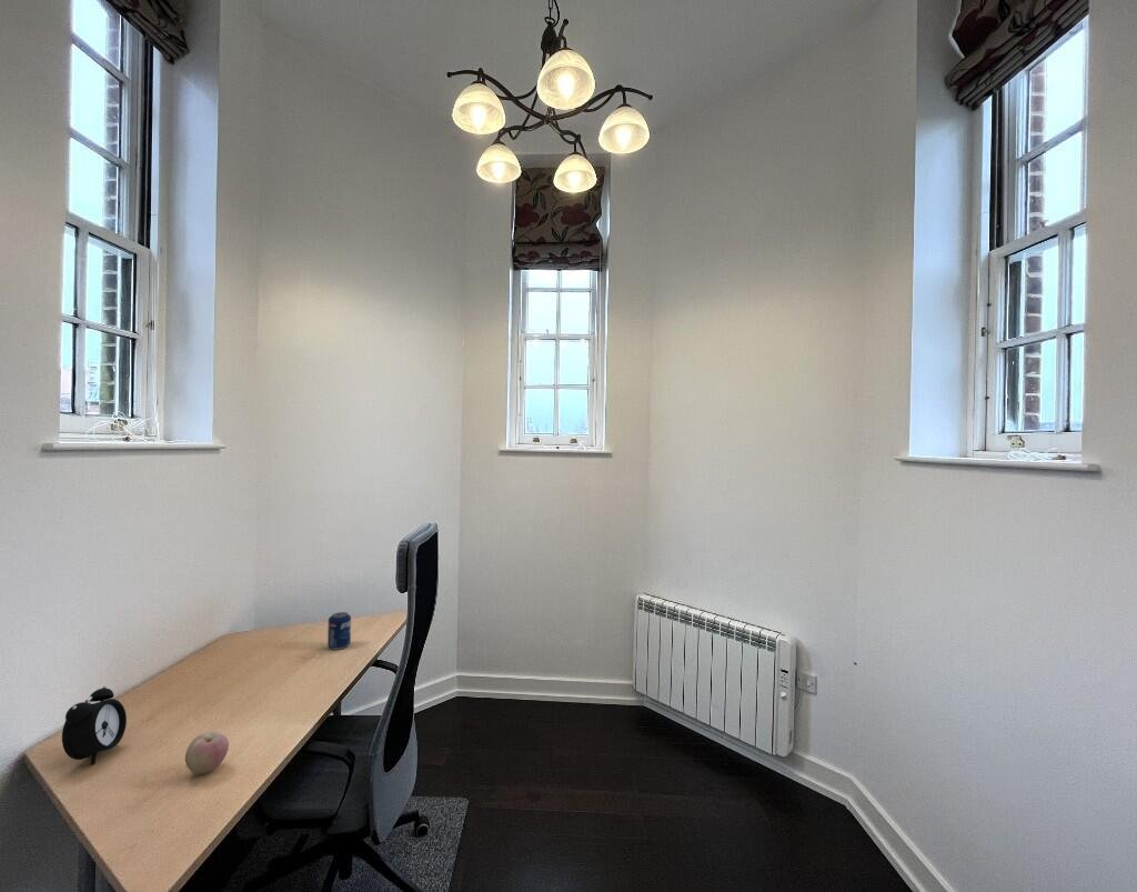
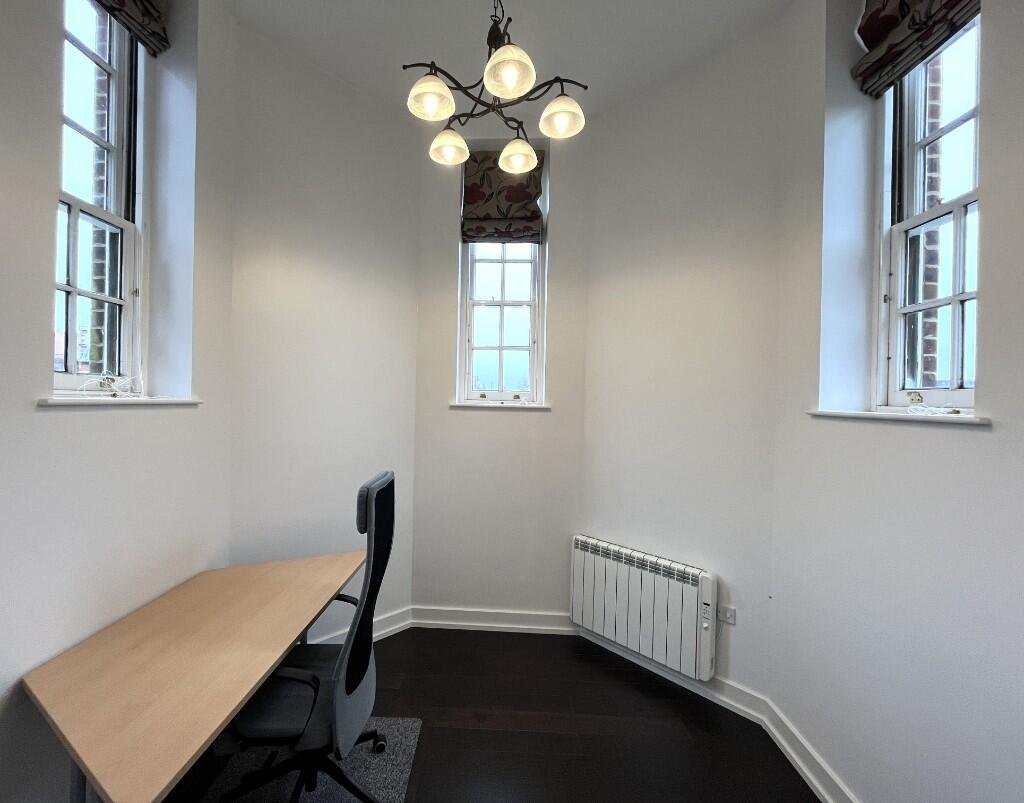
- apple [184,731,230,775]
- alarm clock [61,684,128,766]
- beverage can [326,611,352,651]
